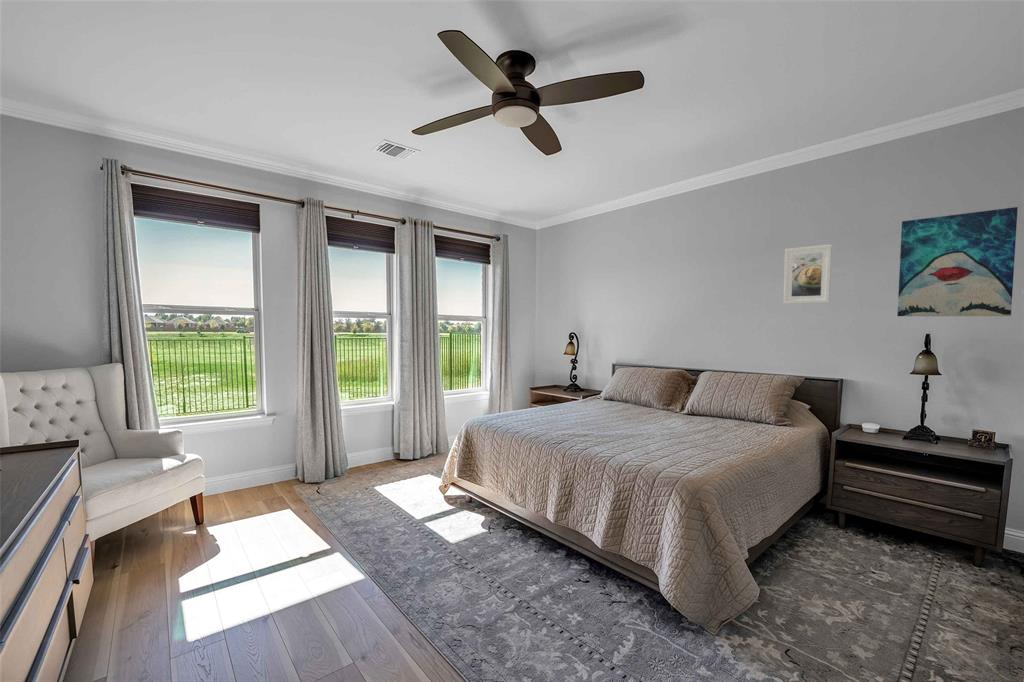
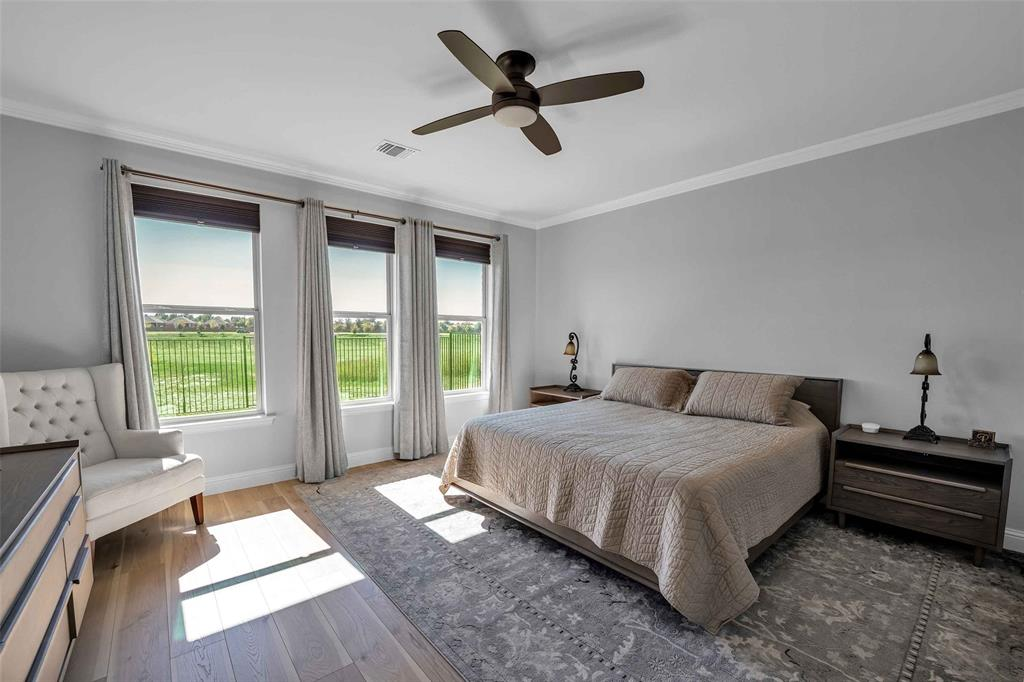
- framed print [782,243,833,305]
- wall art [896,206,1019,317]
